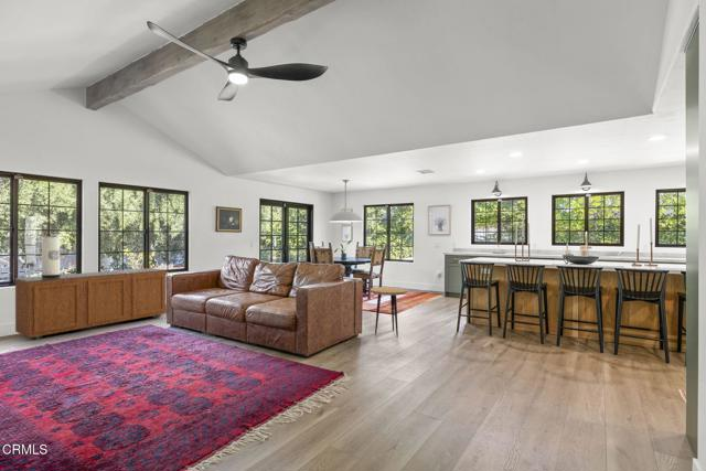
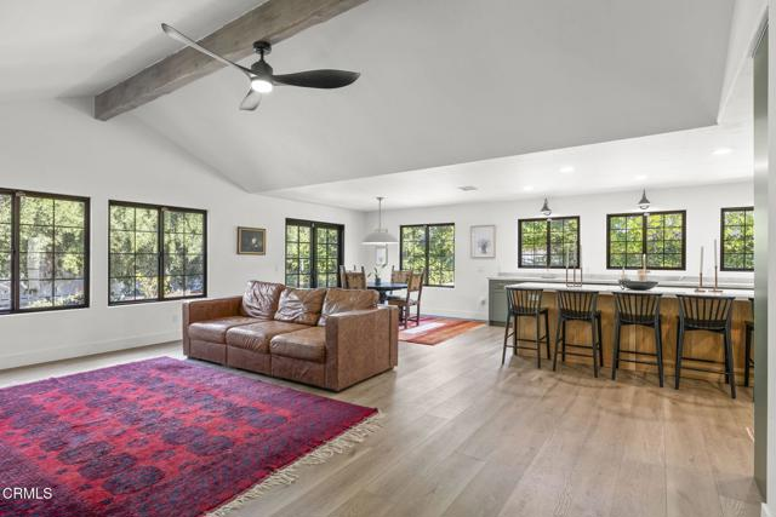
- sideboard [14,267,168,341]
- side table [370,286,409,338]
- table lamp [41,235,61,278]
